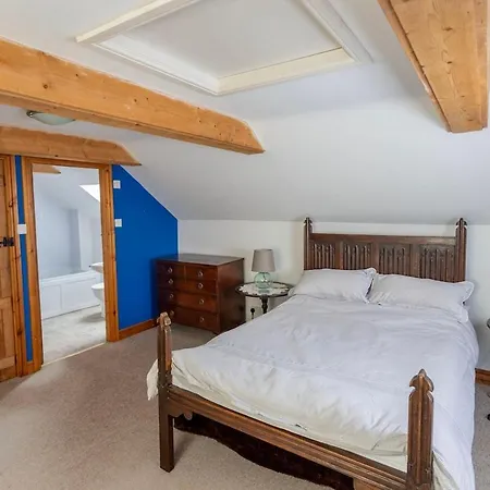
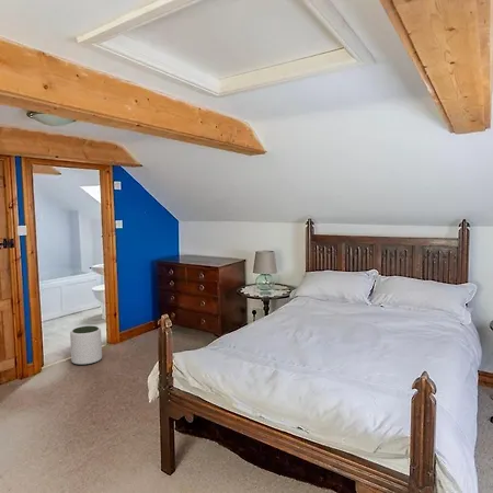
+ plant pot [69,325,103,366]
